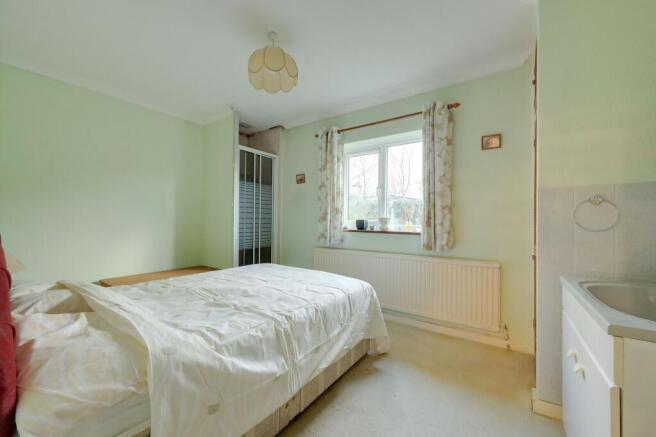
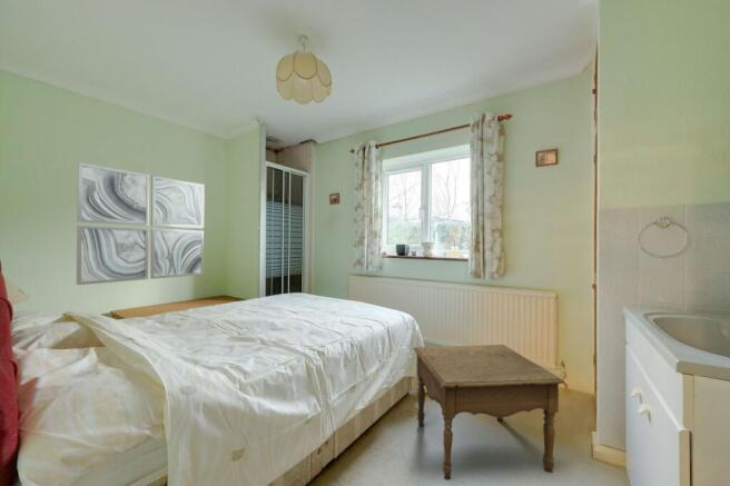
+ side table [412,344,566,482]
+ wall art [76,161,206,286]
